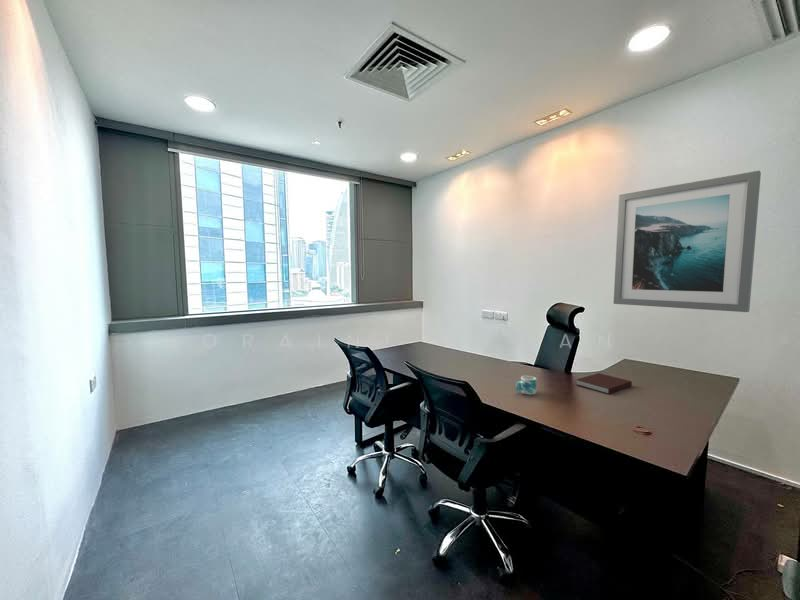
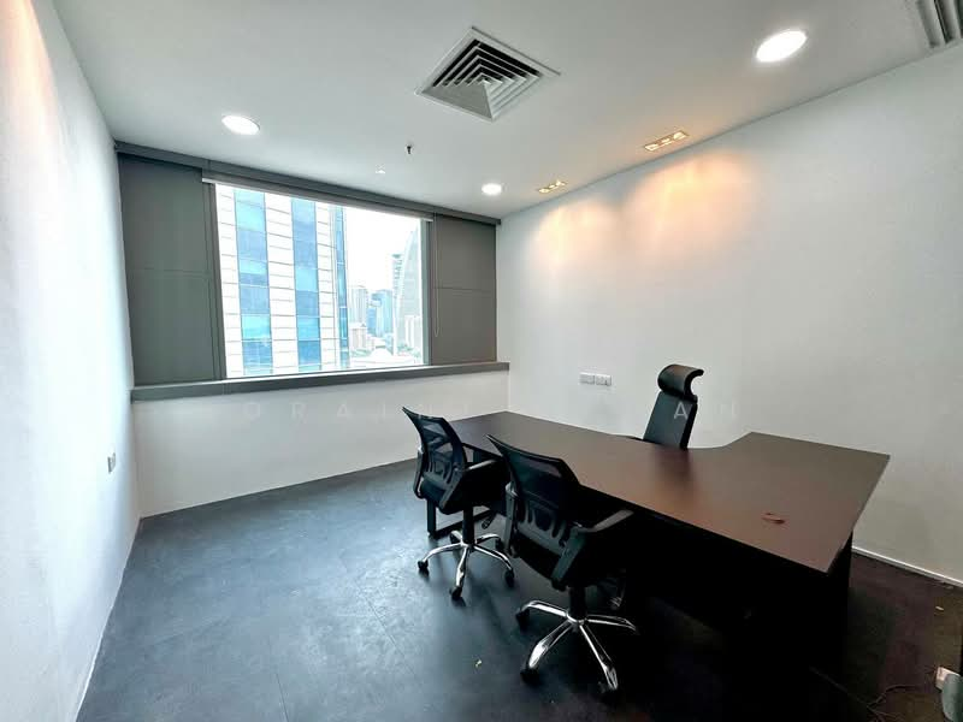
- wall art [612,170,762,313]
- mug [515,375,537,395]
- notebook [575,372,633,395]
